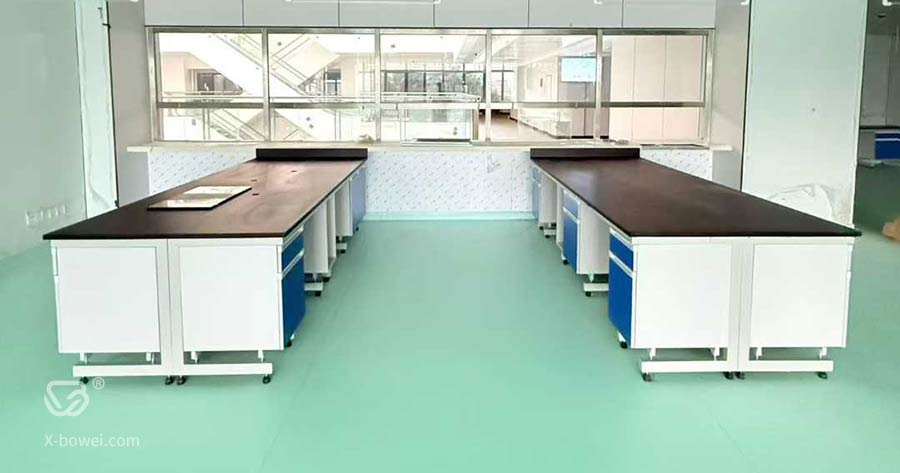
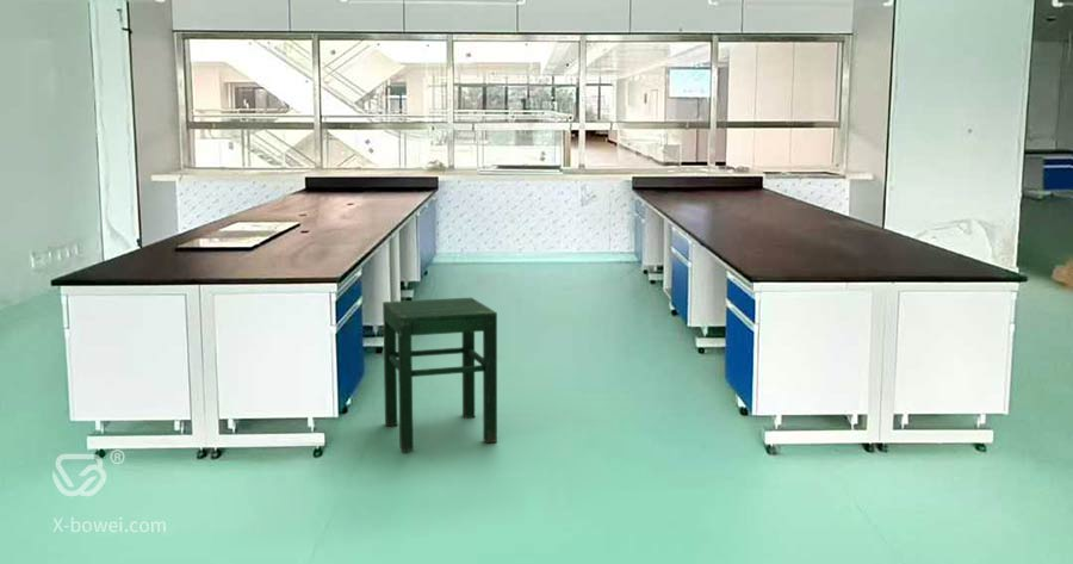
+ stool [382,297,498,453]
